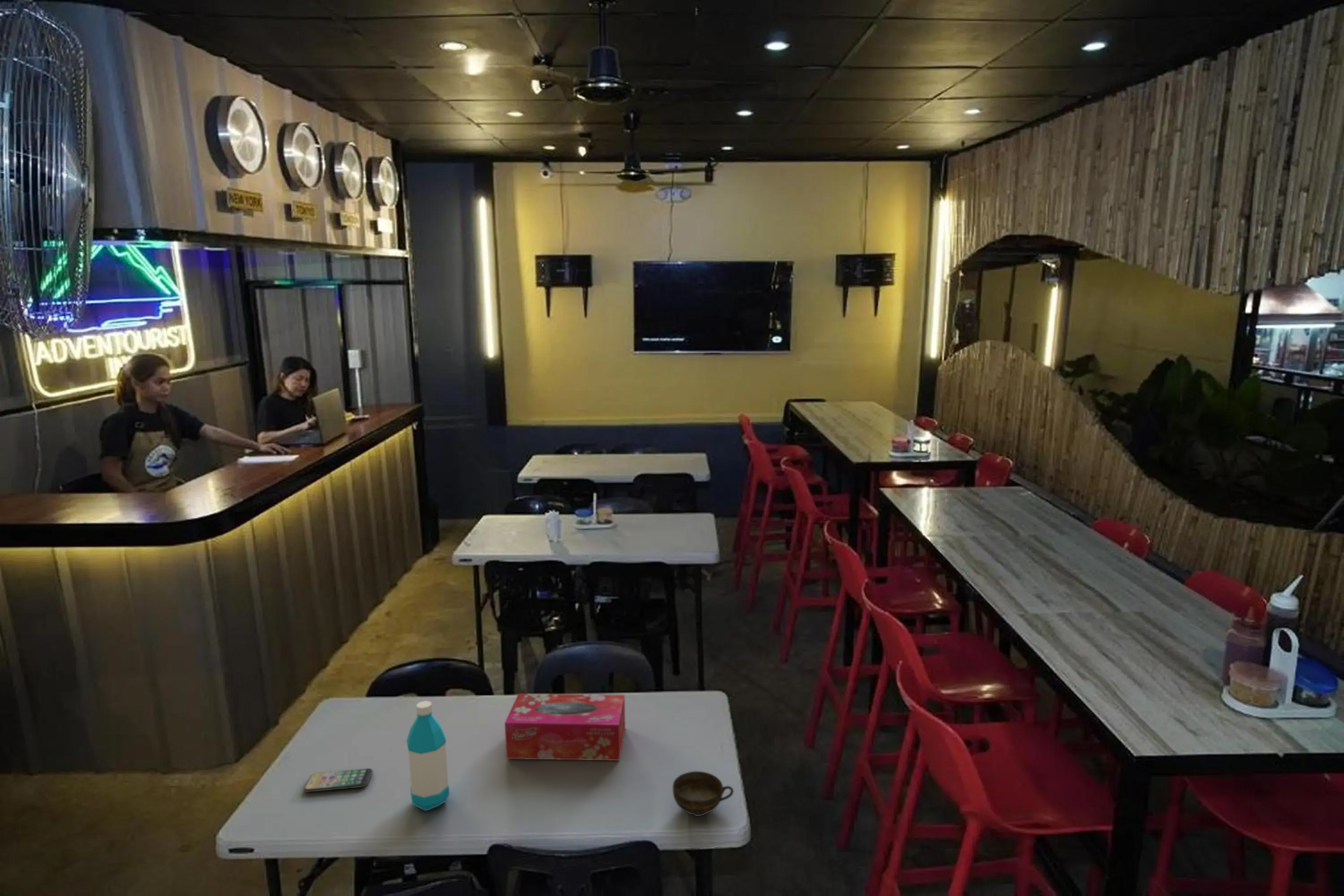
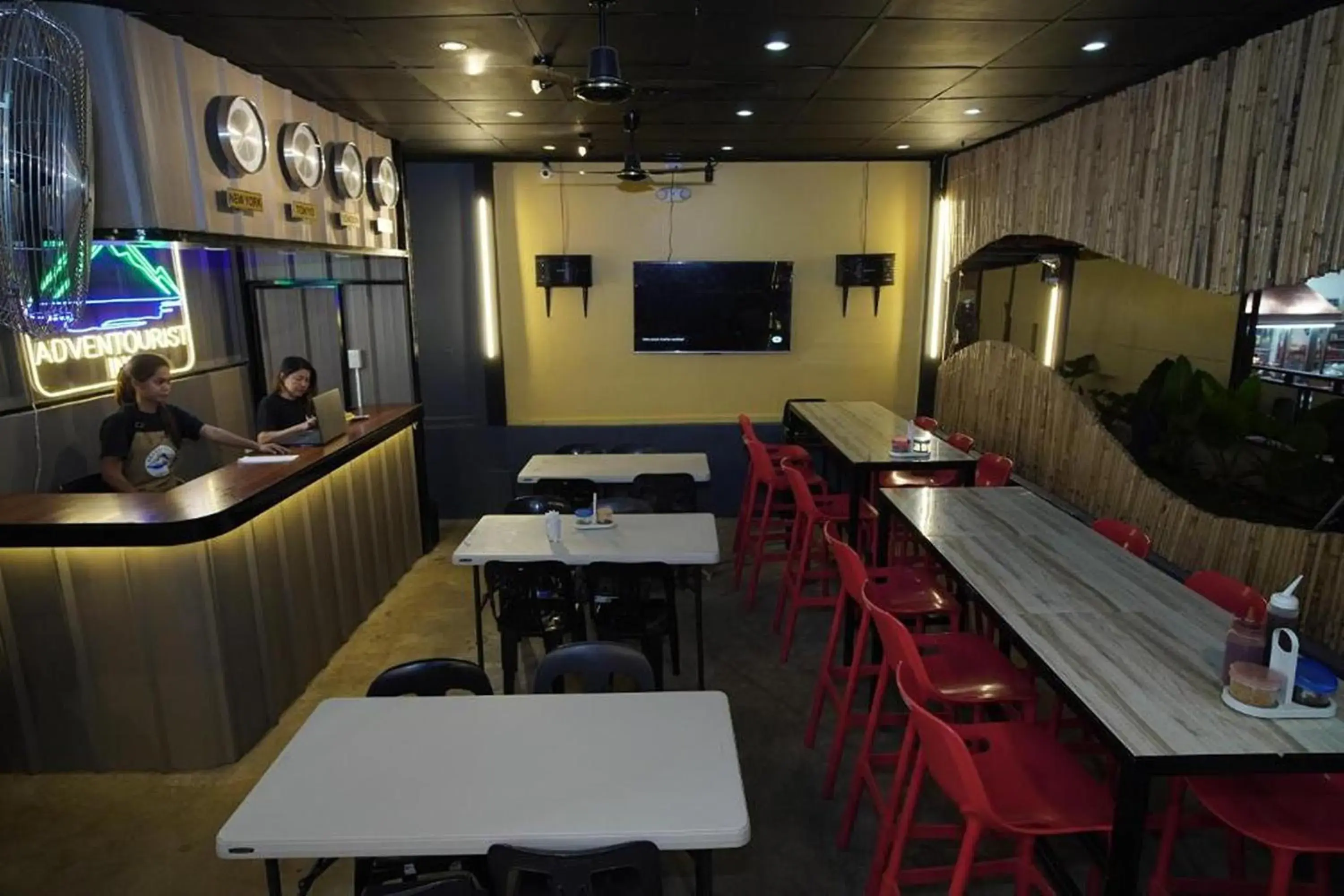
- tissue box [504,693,626,761]
- smartphone [303,768,373,793]
- cup [672,771,734,817]
- water bottle [406,700,450,811]
